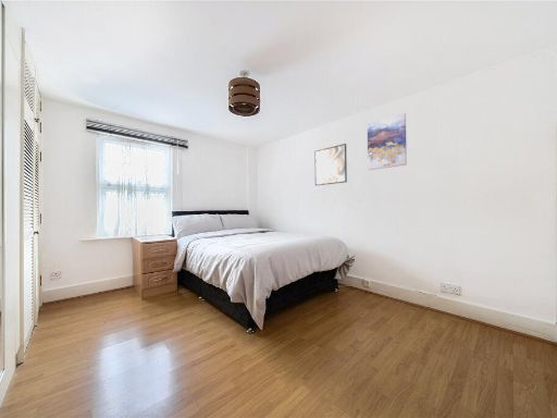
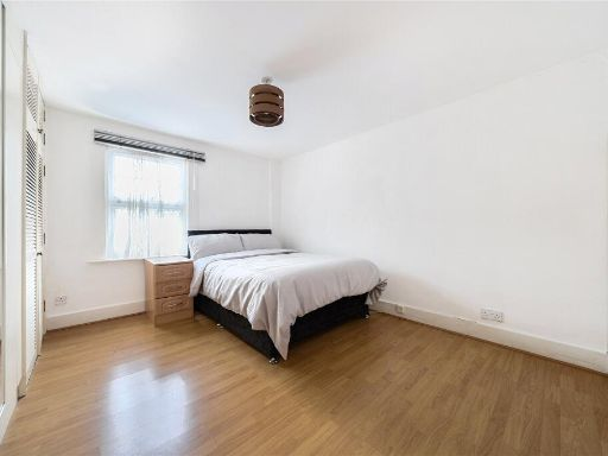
- wall art [367,112,408,171]
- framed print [313,143,348,186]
